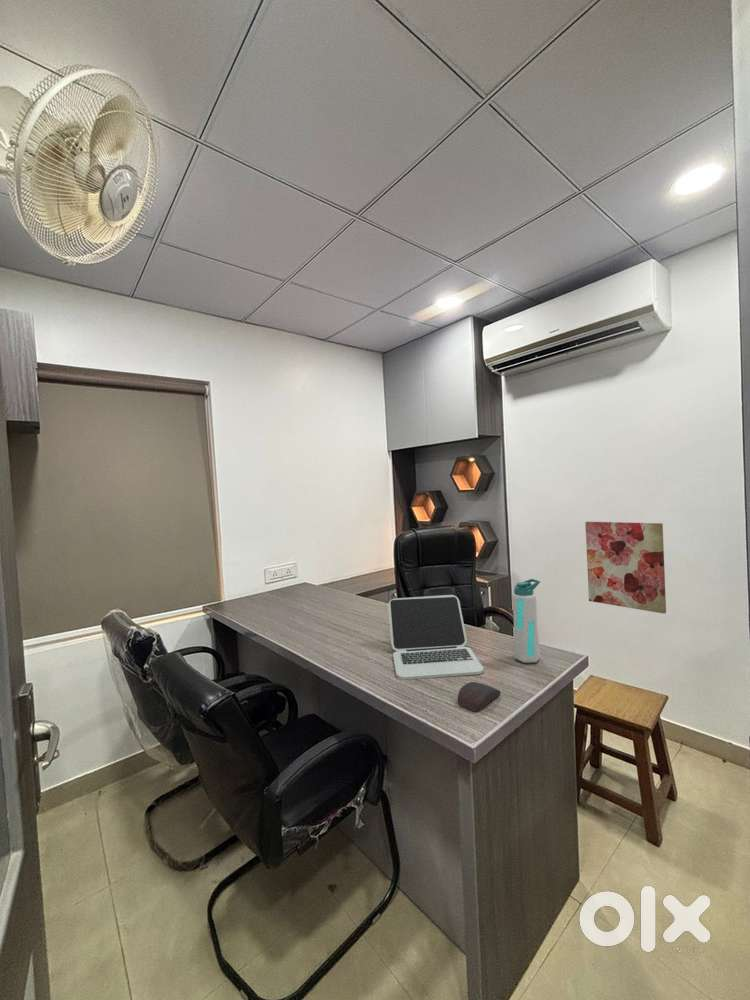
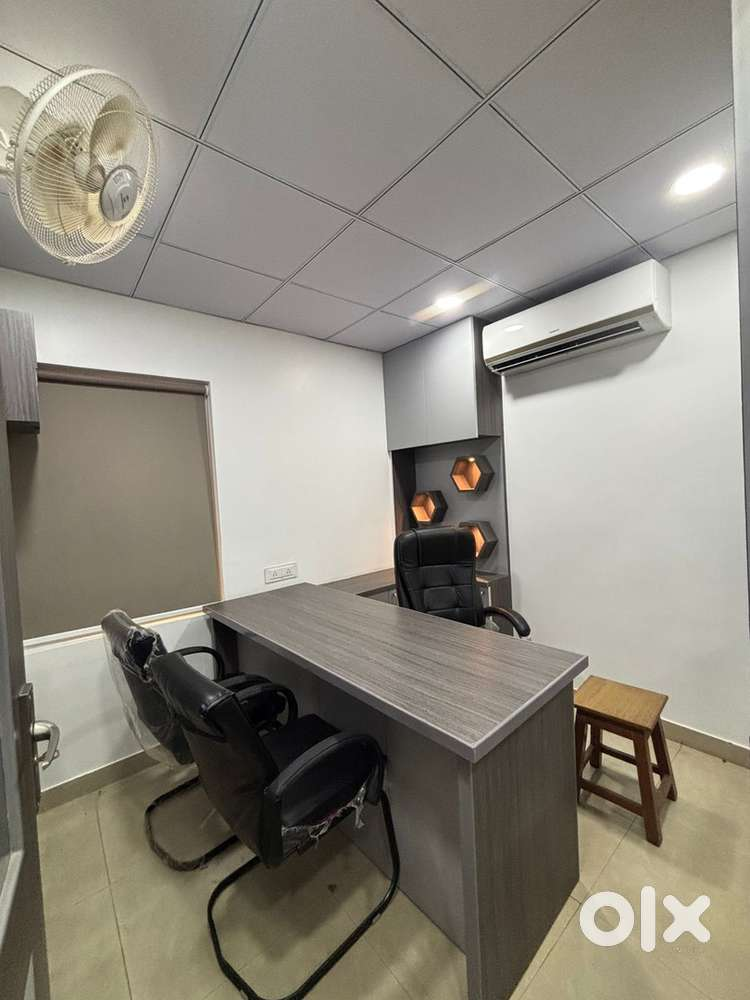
- water bottle [511,578,541,664]
- computer mouse [457,681,502,713]
- wall art [584,521,667,615]
- laptop [387,594,484,680]
